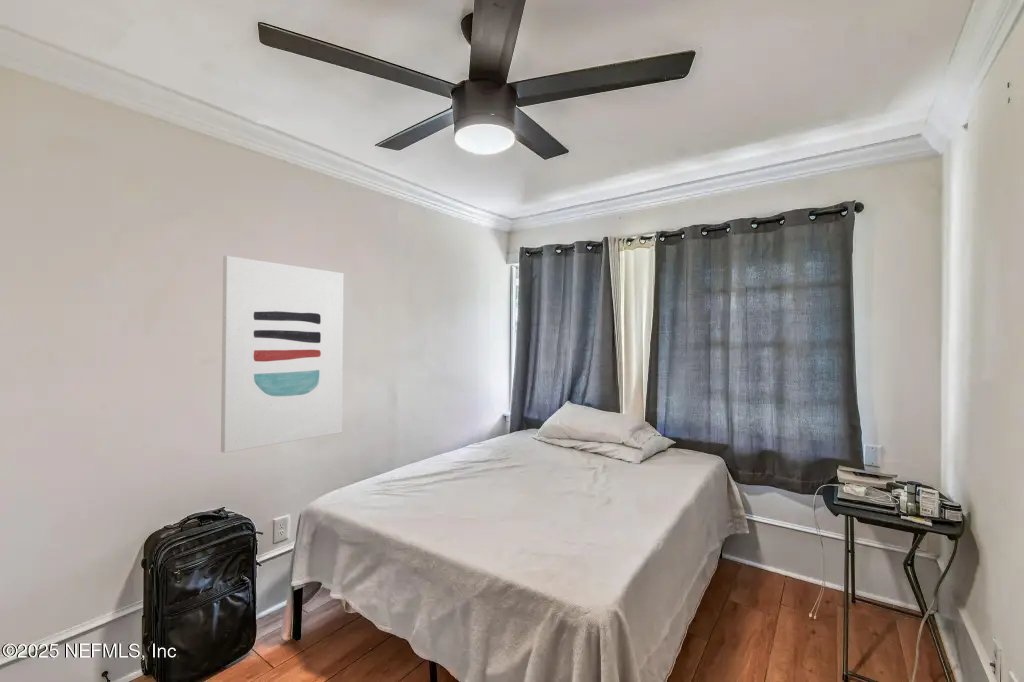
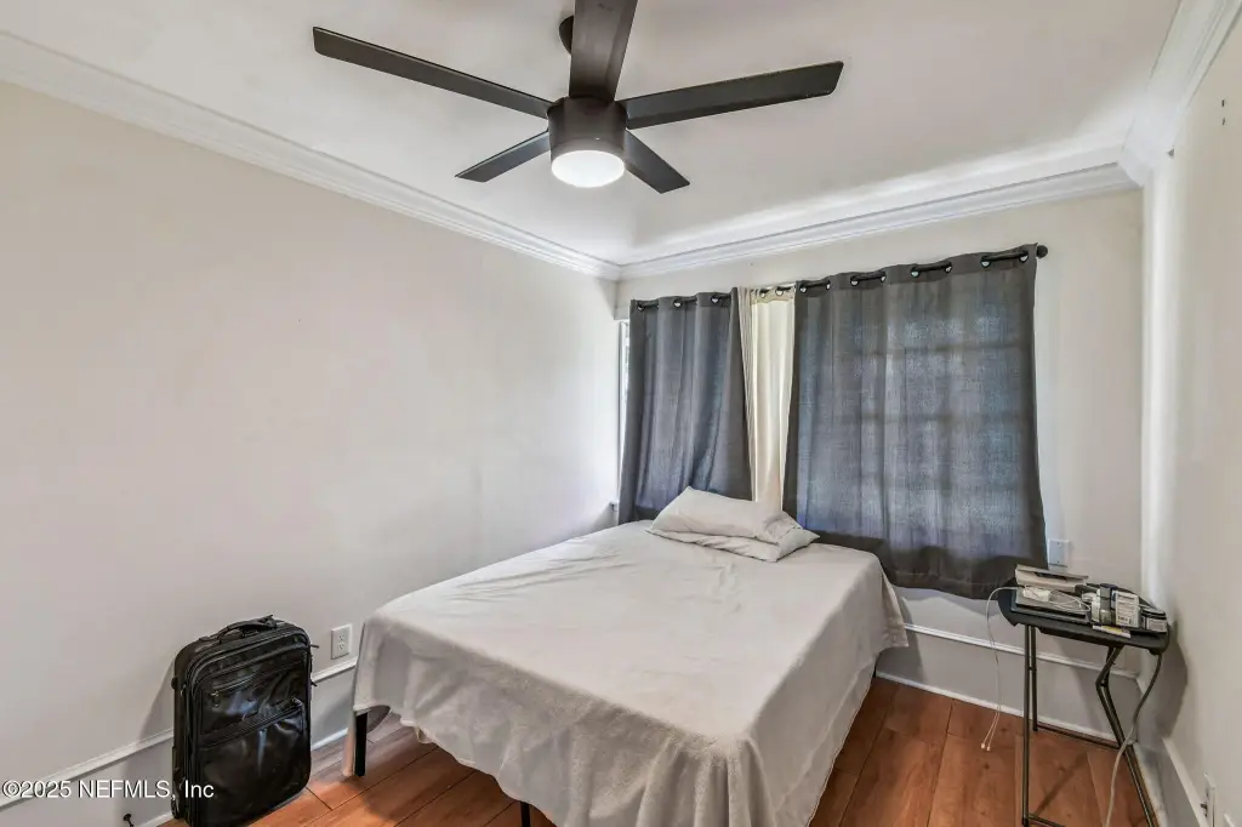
- wall art [220,255,344,454]
